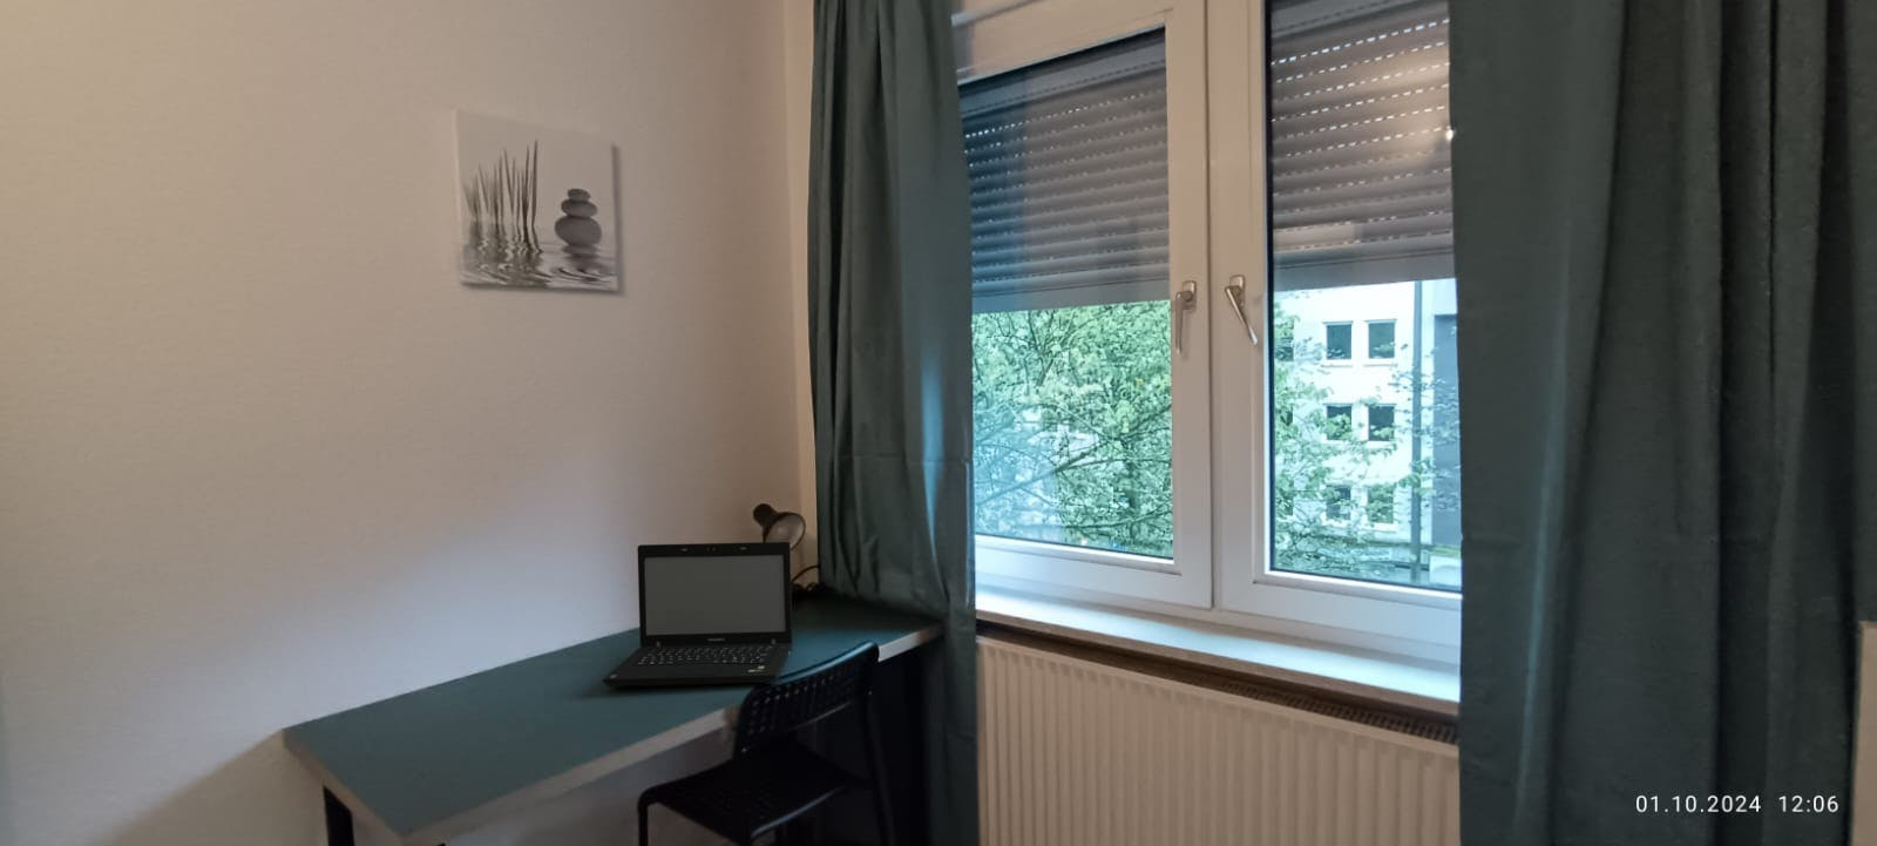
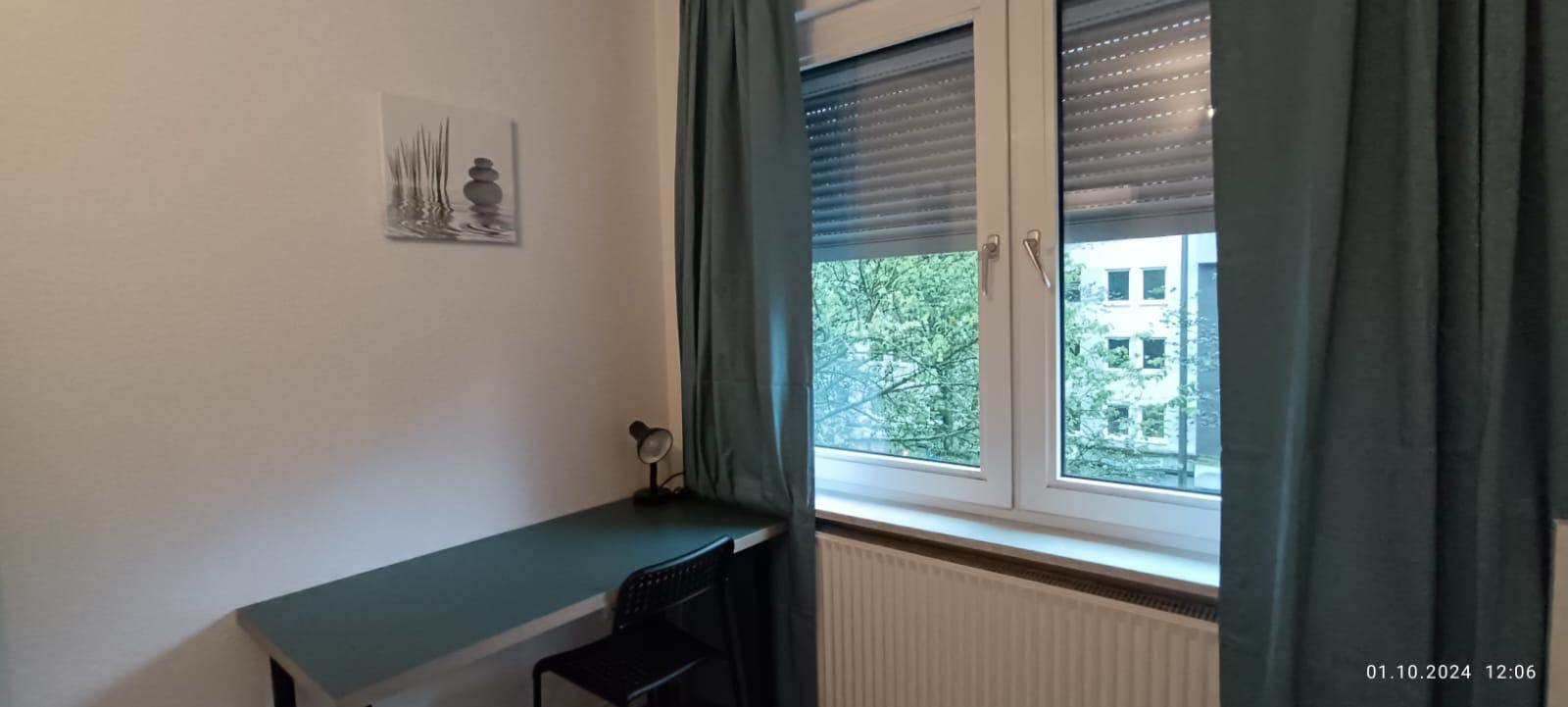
- laptop [602,541,794,688]
